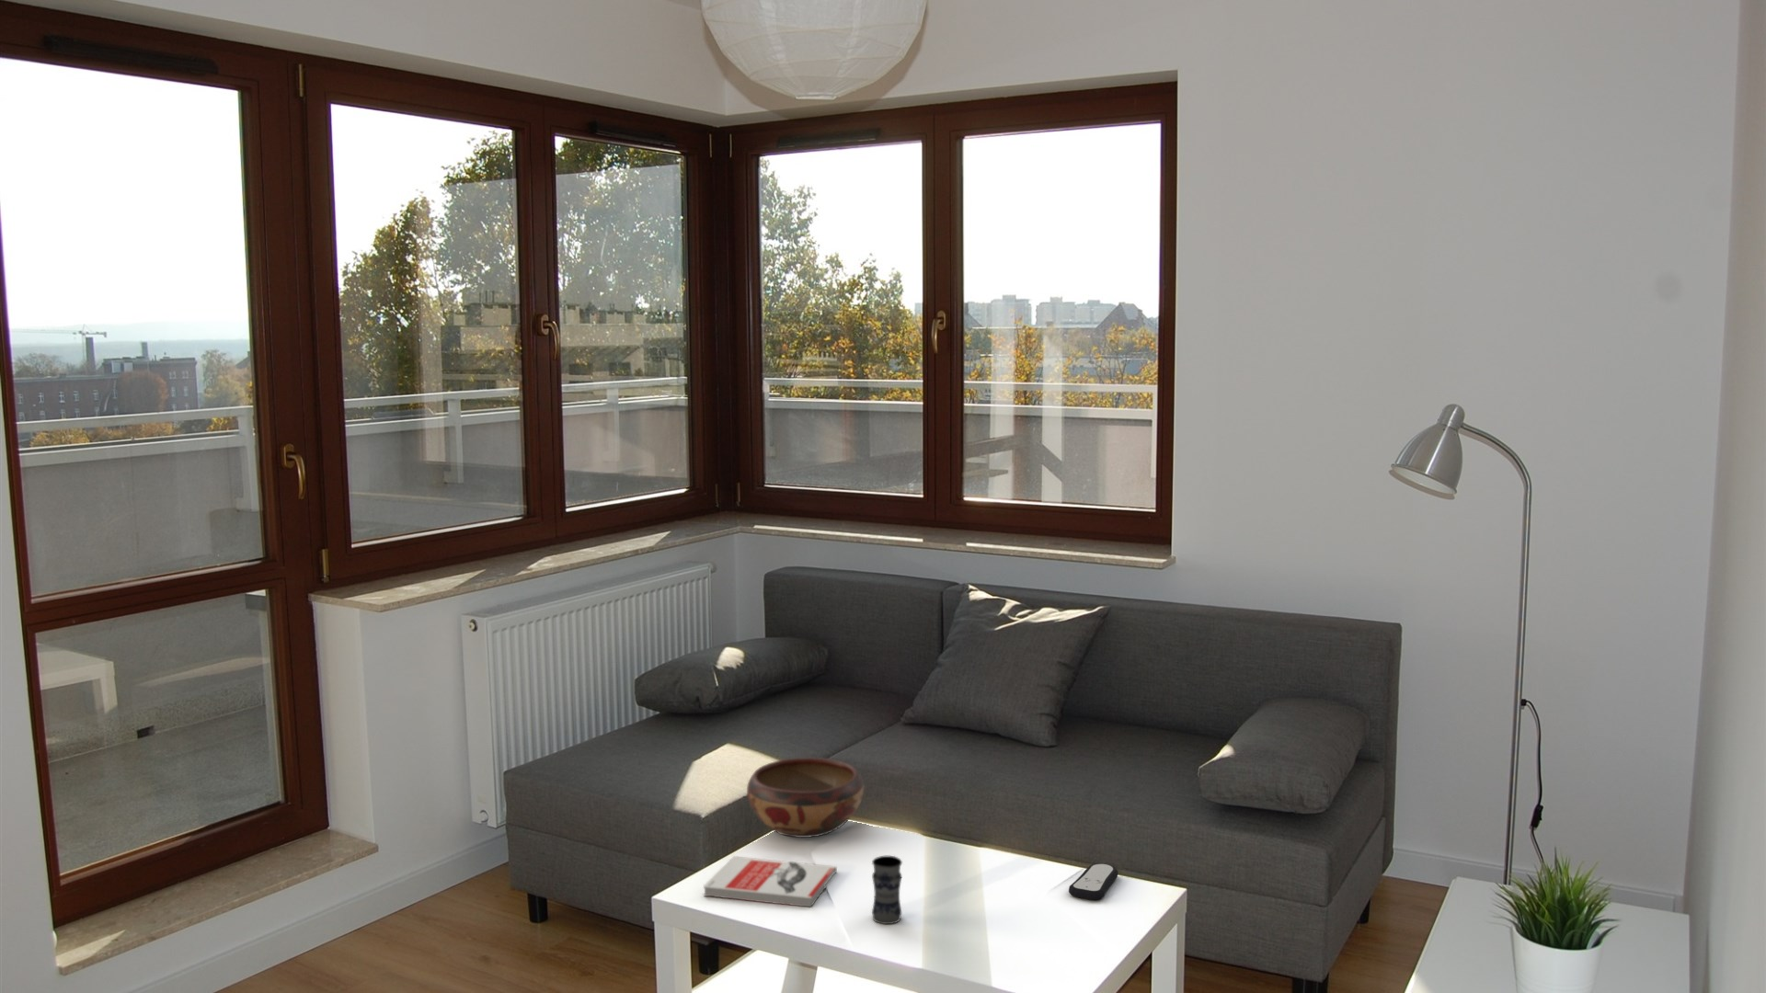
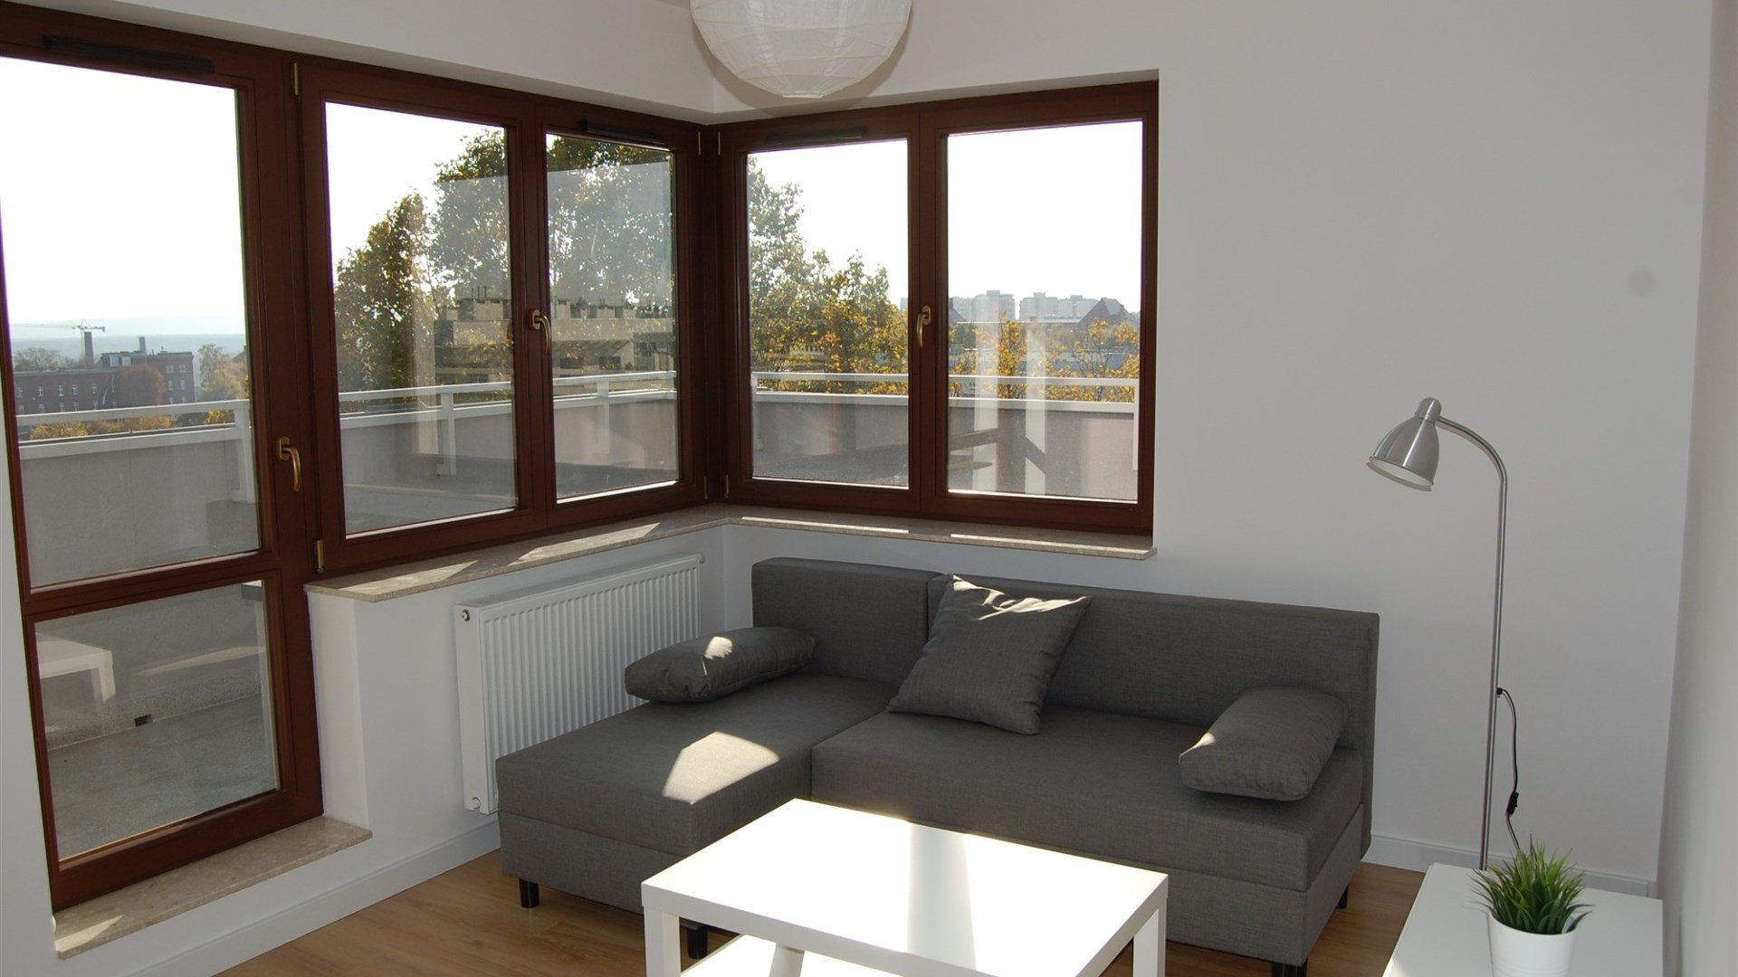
- remote control [1067,862,1118,901]
- book [702,855,838,908]
- decorative bowl [746,757,865,839]
- jar [871,855,904,925]
